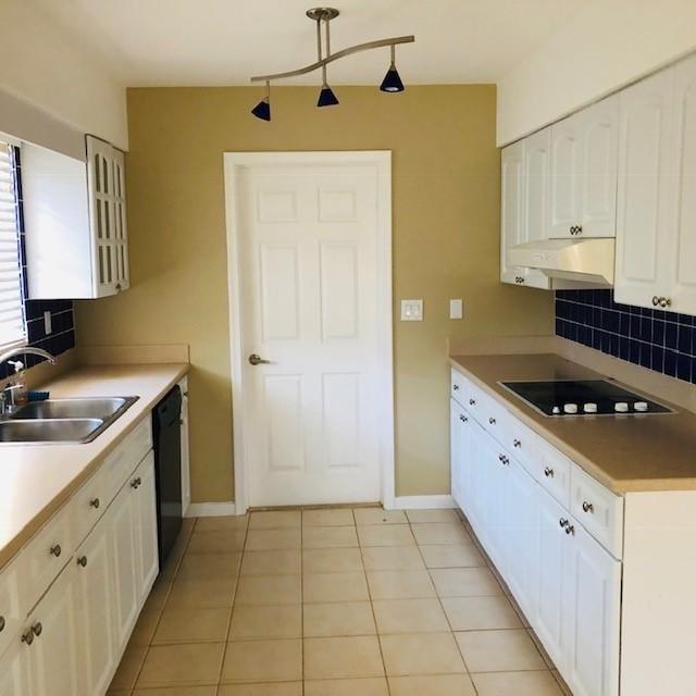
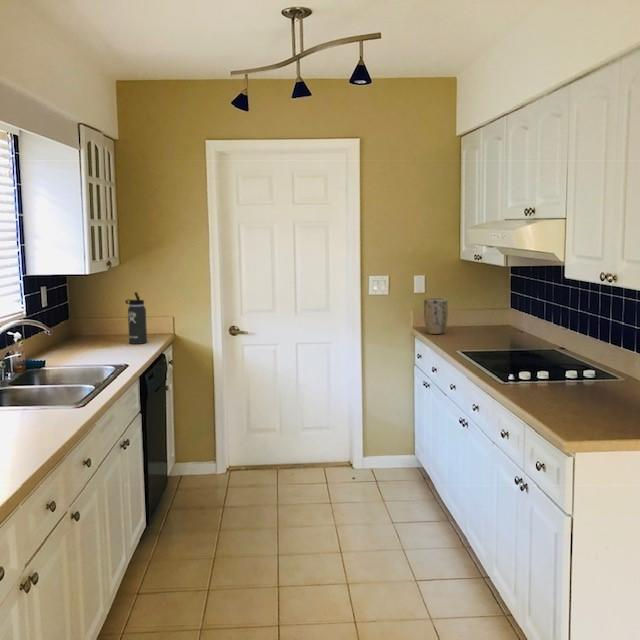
+ plant pot [423,297,449,335]
+ thermos bottle [124,291,148,345]
